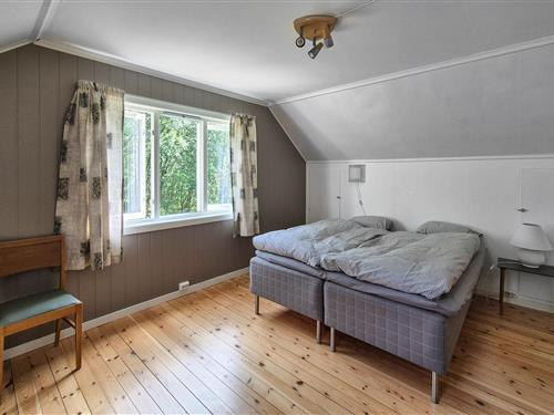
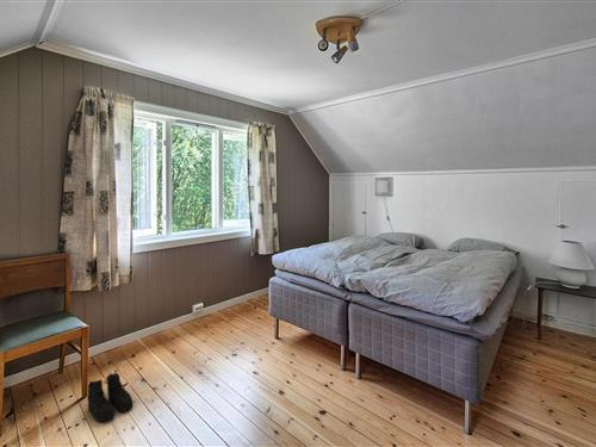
+ boots [86,372,134,422]
